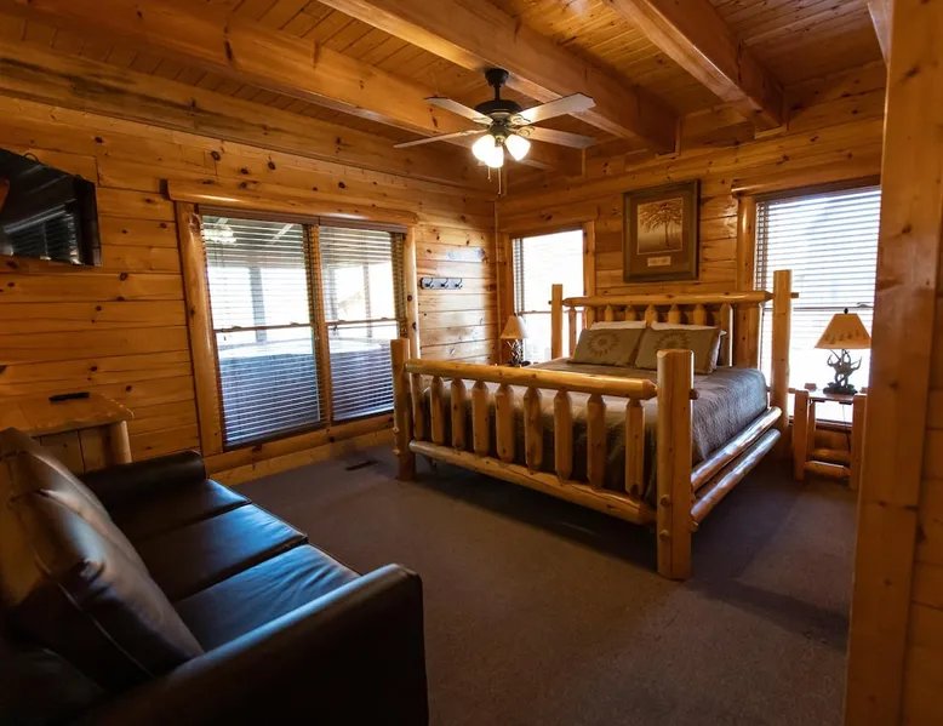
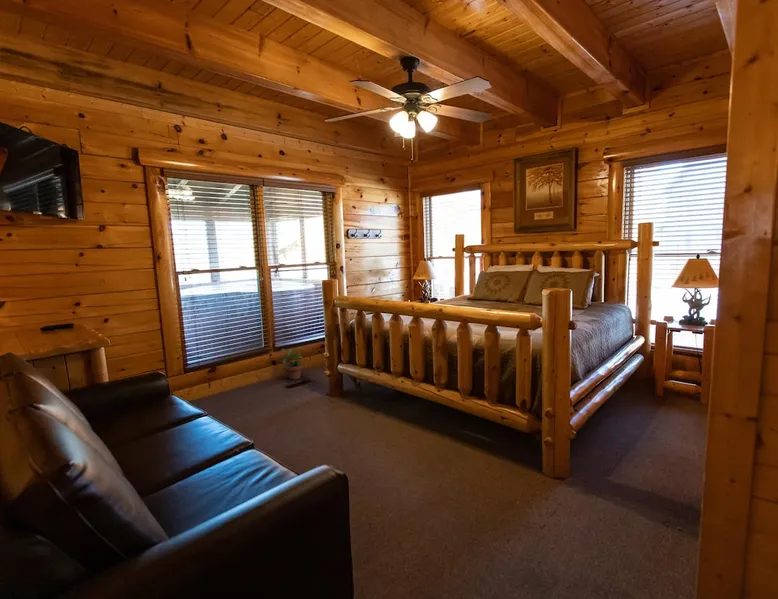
+ potted plant [279,347,304,380]
